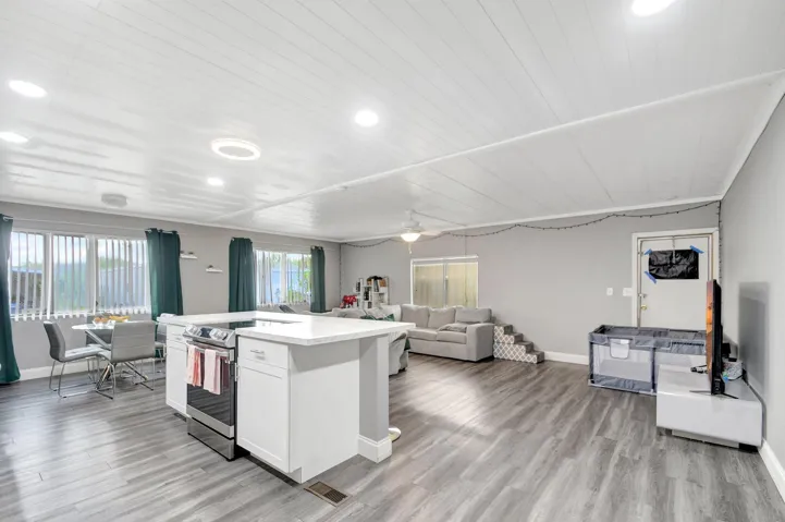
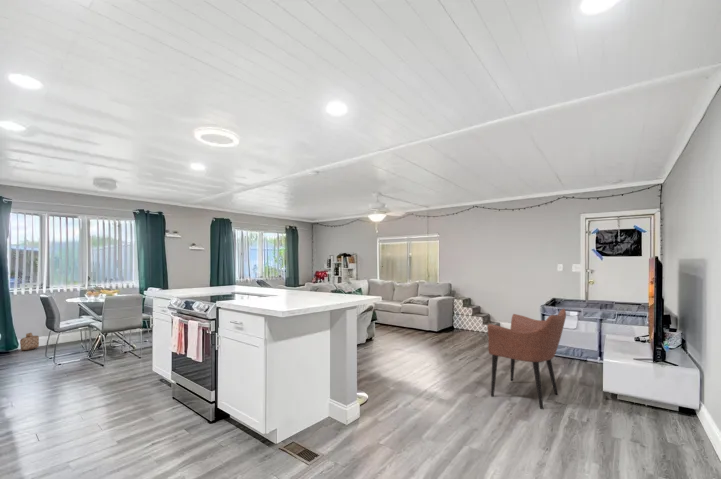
+ armchair [486,308,567,410]
+ basket [19,332,40,351]
